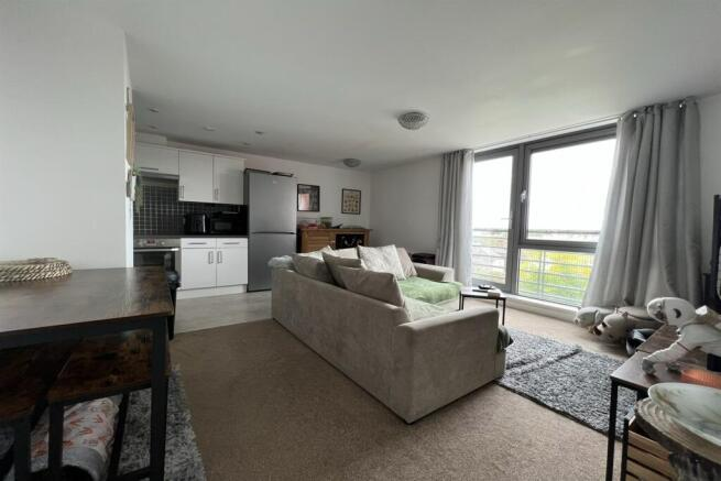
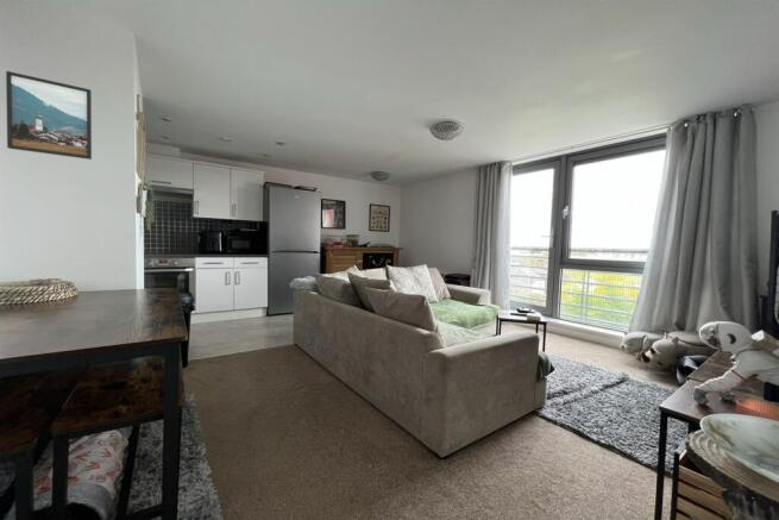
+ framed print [5,70,93,161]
